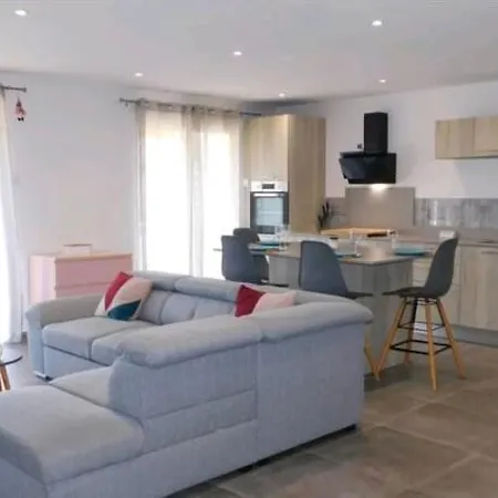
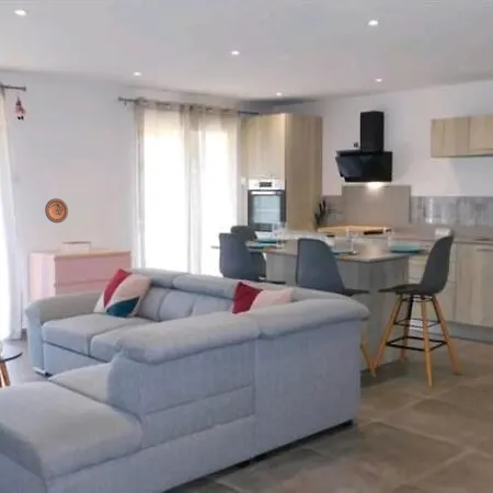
+ decorative plate [44,197,69,223]
